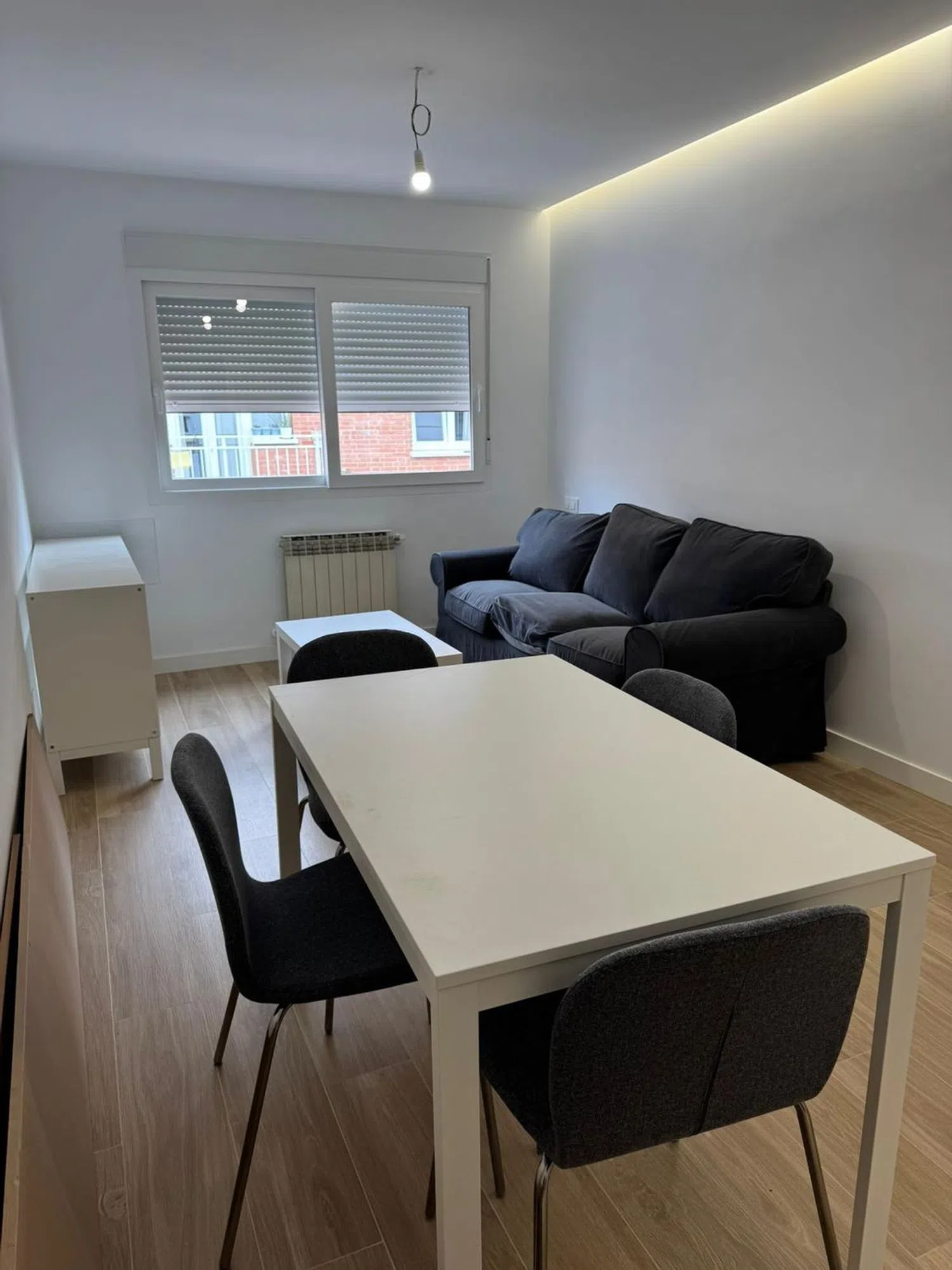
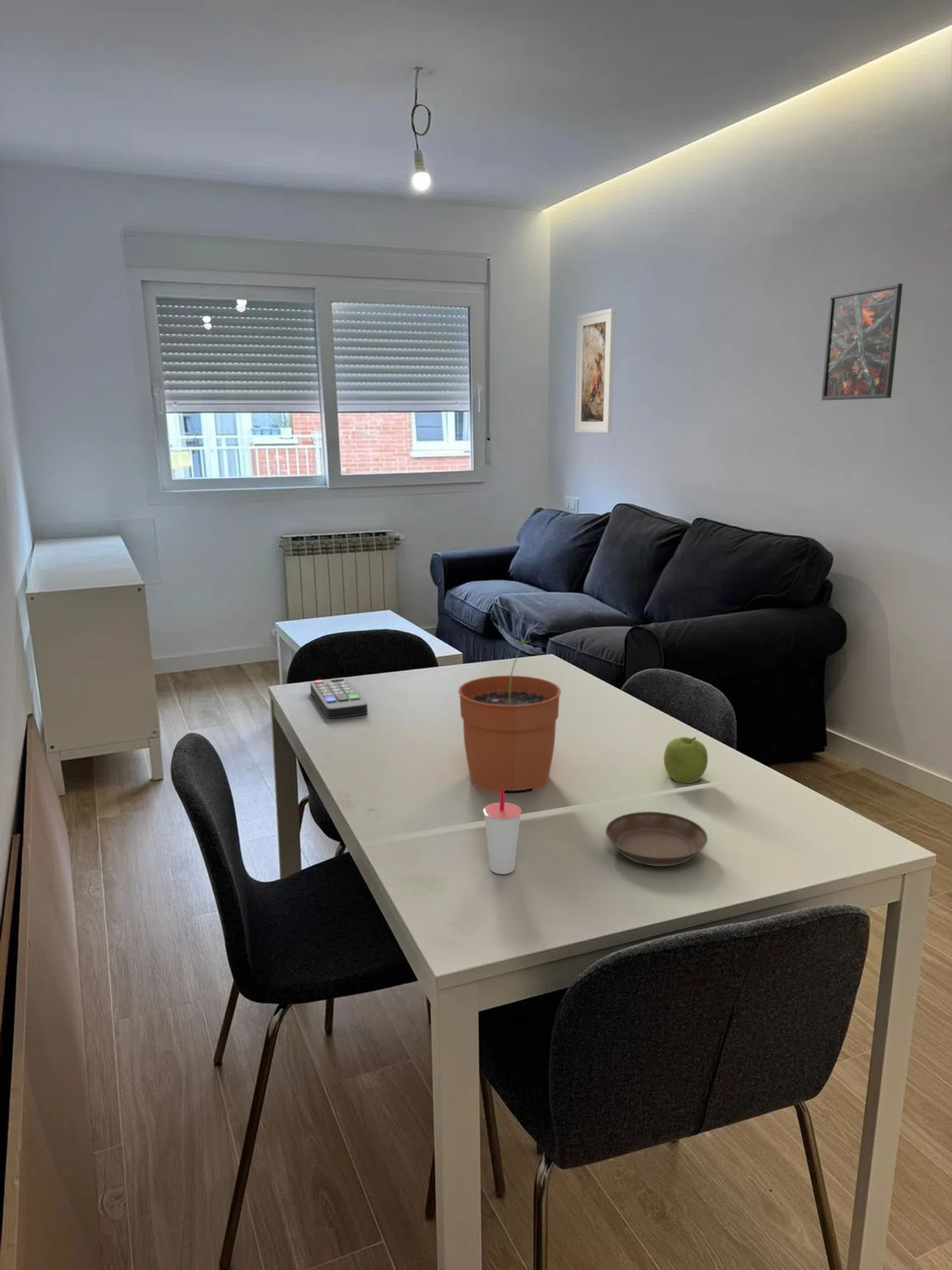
+ saucer [605,811,708,867]
+ fruit [663,737,708,784]
+ cup [482,789,522,875]
+ plant pot [458,638,562,794]
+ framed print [821,283,903,401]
+ remote control [310,678,368,719]
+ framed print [574,307,616,434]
